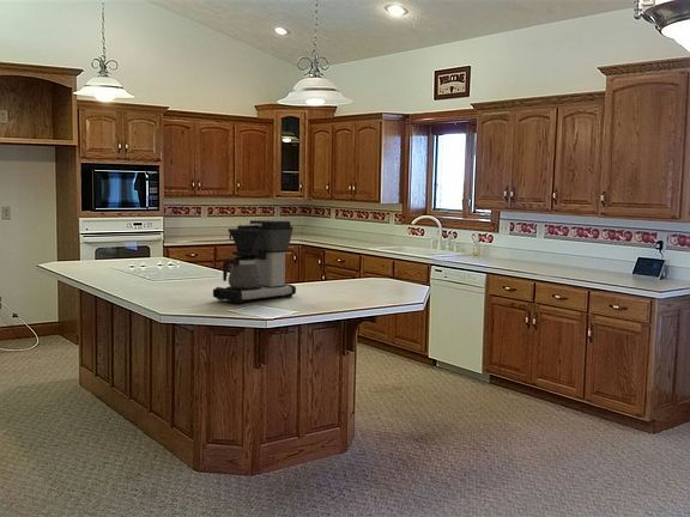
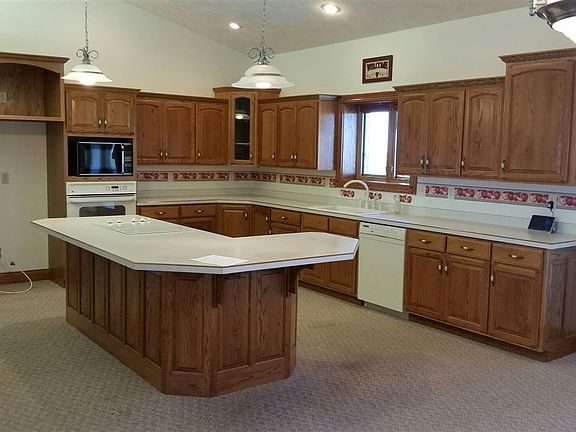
- coffee maker [212,219,297,304]
